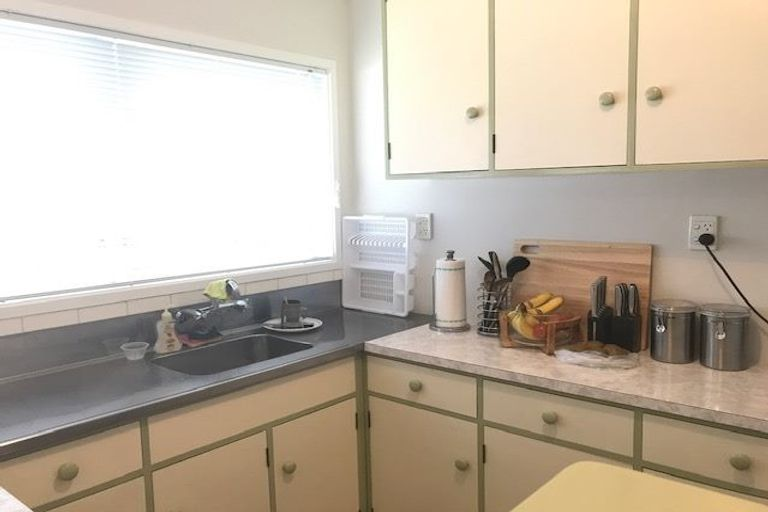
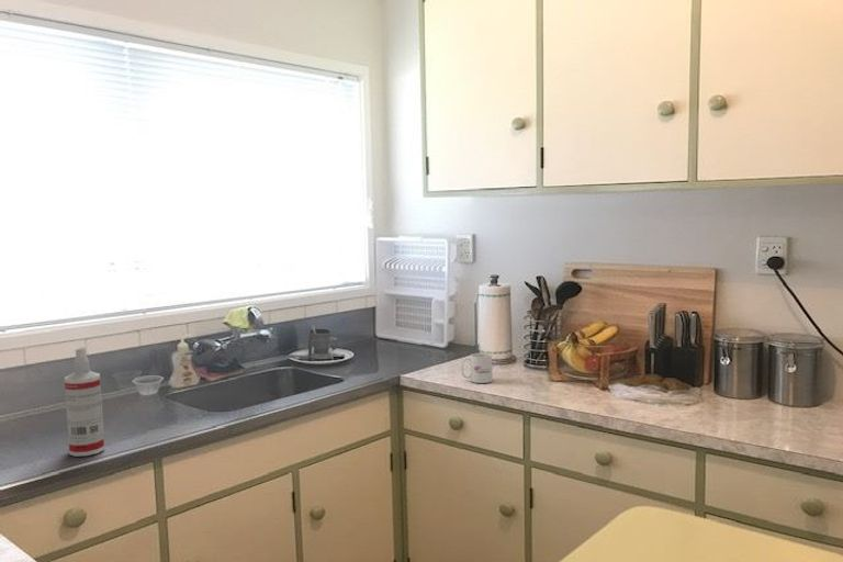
+ mug [460,352,494,384]
+ spray bottle [64,346,105,458]
